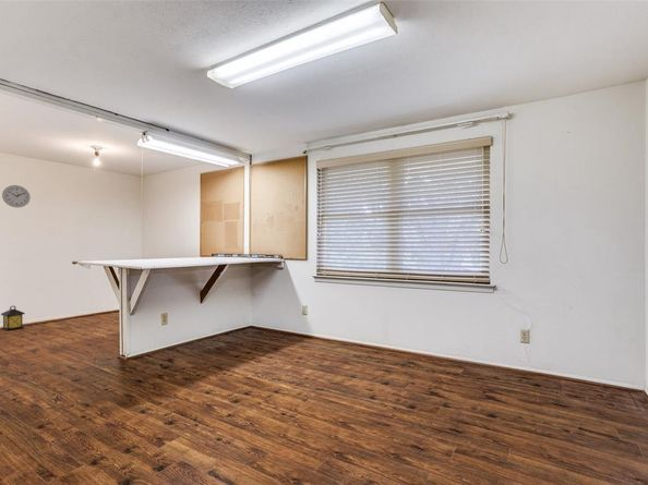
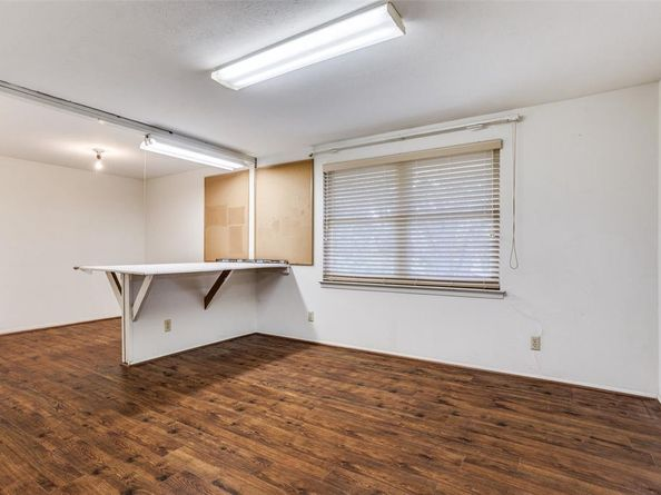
- wall clock [1,184,32,208]
- lantern [0,305,26,332]
